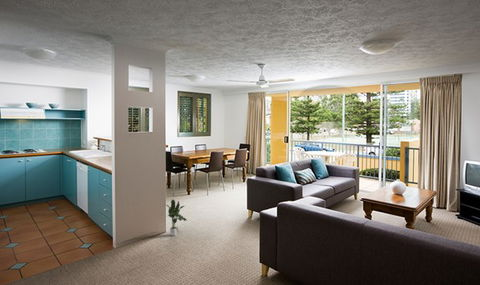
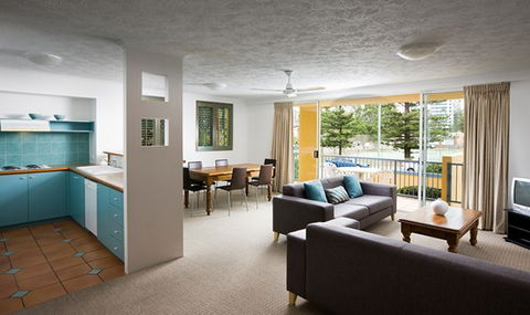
- potted plant [164,199,188,237]
